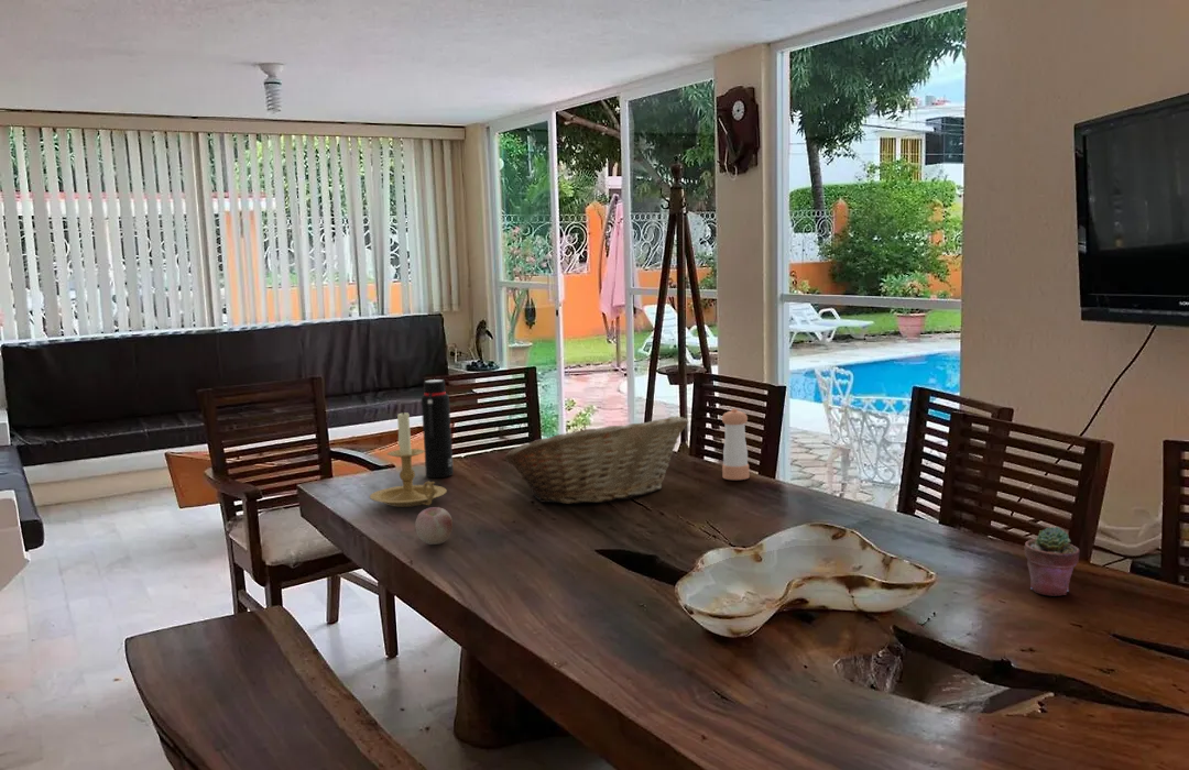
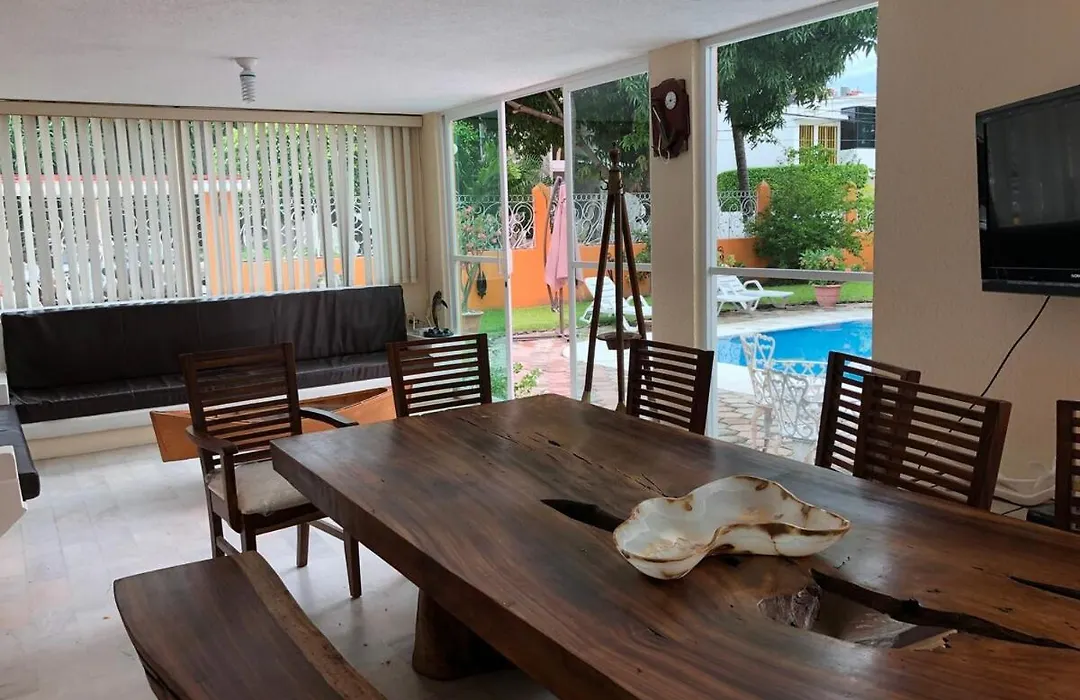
- water bottle [421,378,455,479]
- fruit basket [503,415,689,505]
- apple [414,506,454,546]
- candle holder [369,408,448,508]
- pepper shaker [721,407,750,481]
- potted succulent [1024,526,1081,597]
